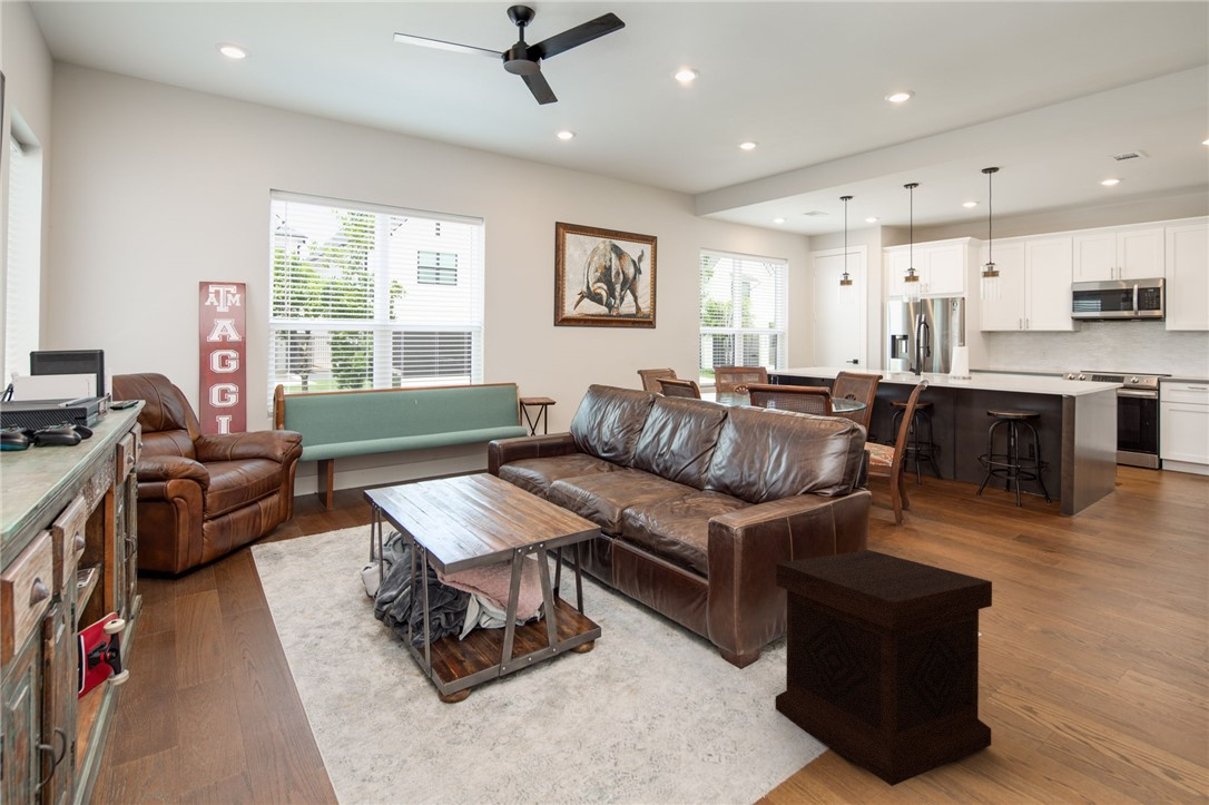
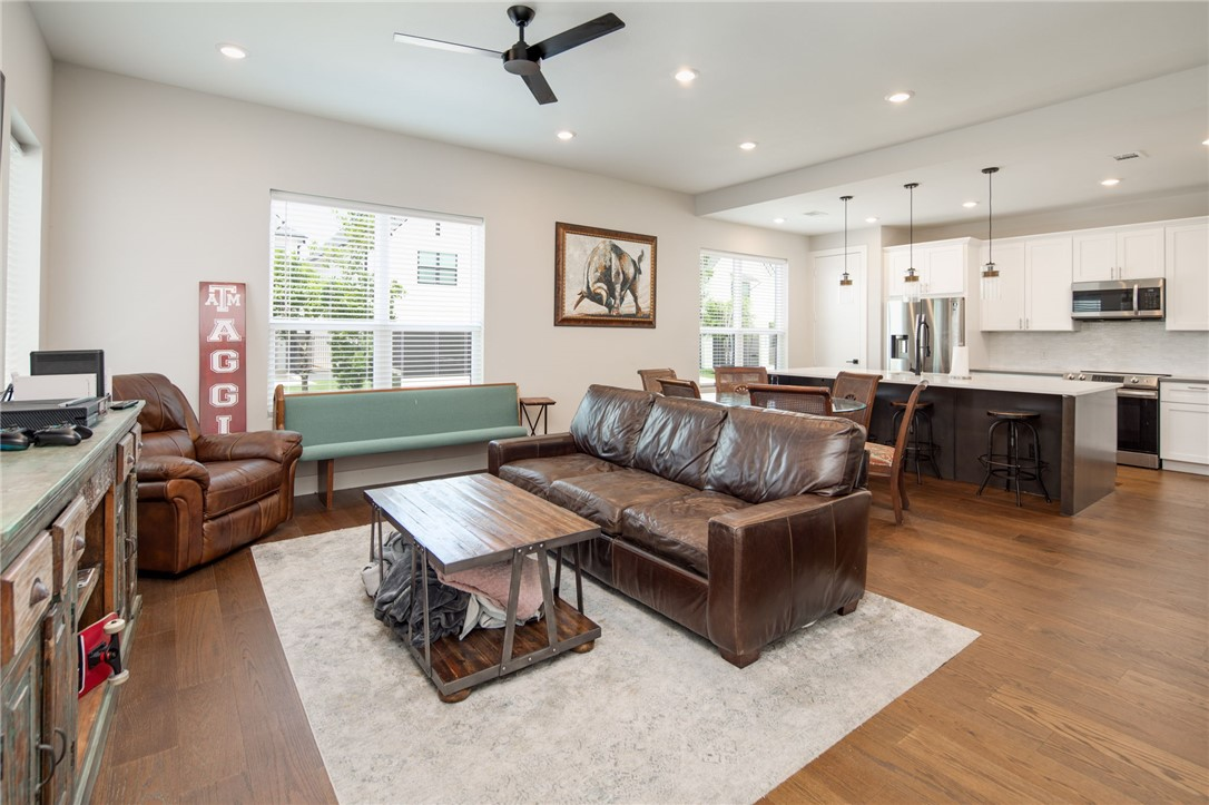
- side table [774,549,993,787]
